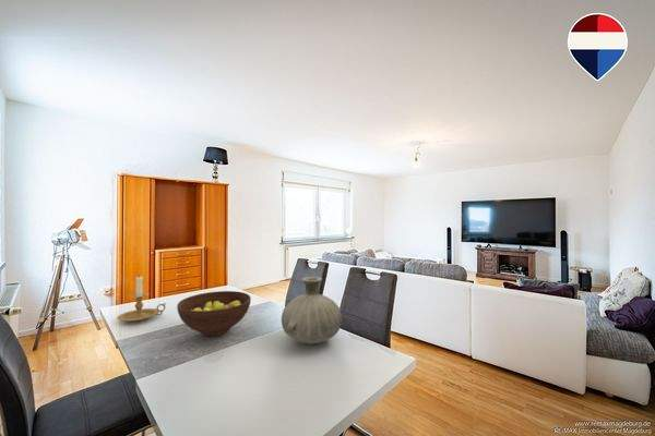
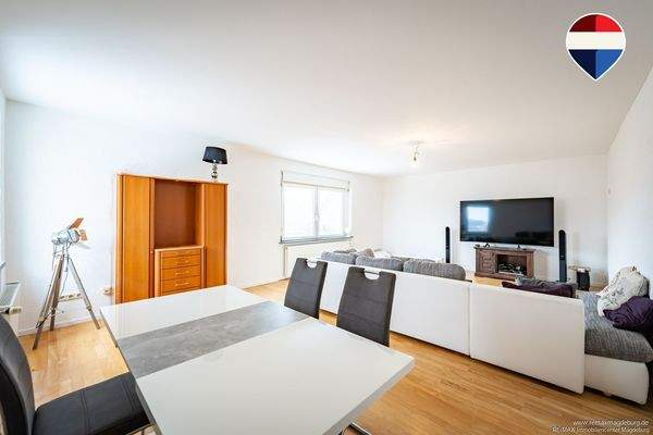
- fruit bowl [176,290,252,337]
- vase [281,276,343,346]
- candle holder [116,275,167,323]
